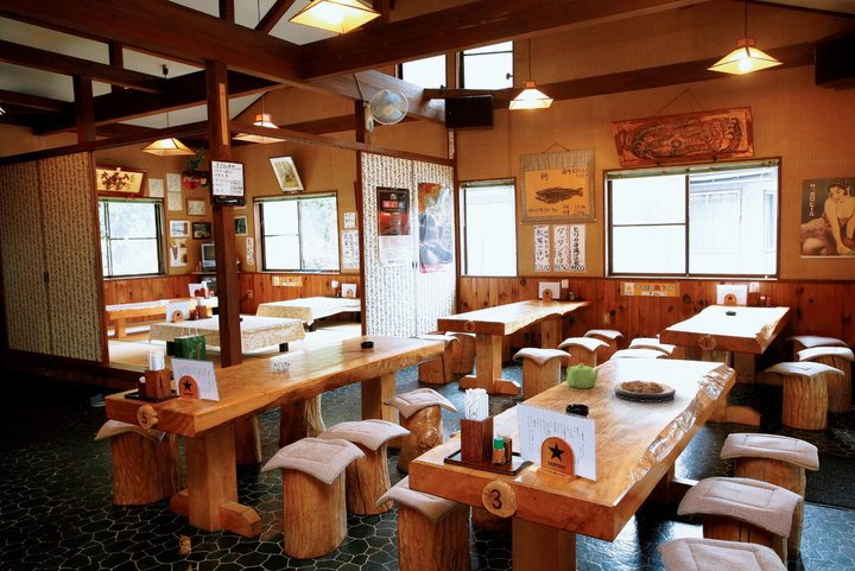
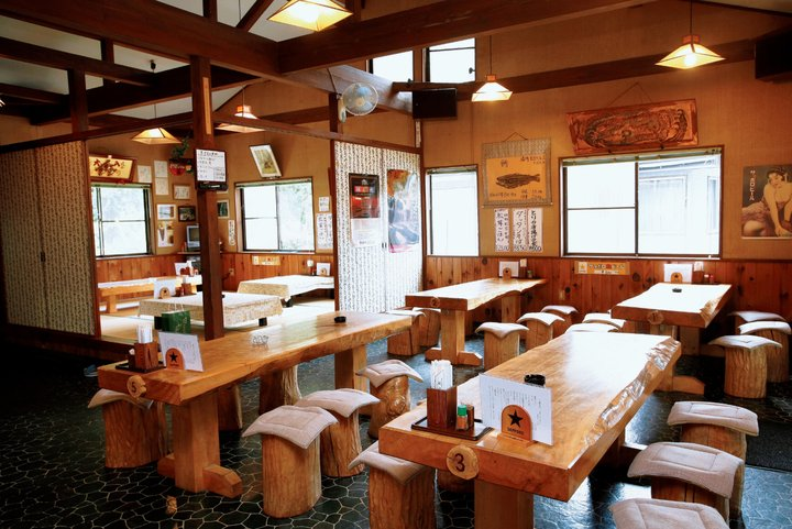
- plate [613,379,677,404]
- teapot [565,362,602,389]
